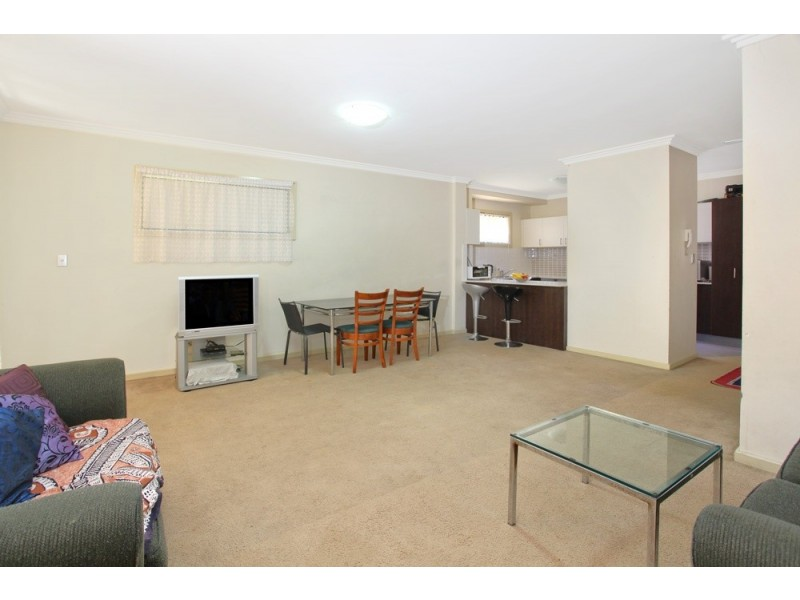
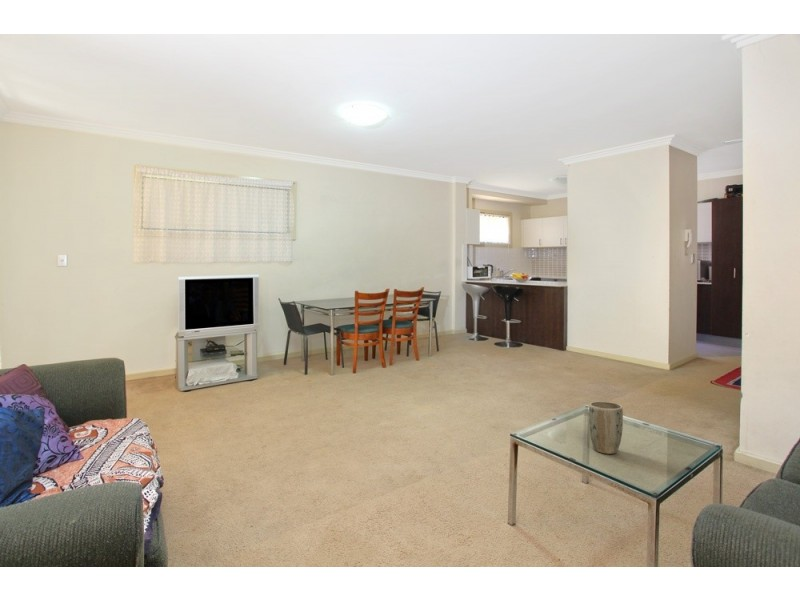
+ plant pot [588,400,624,455]
